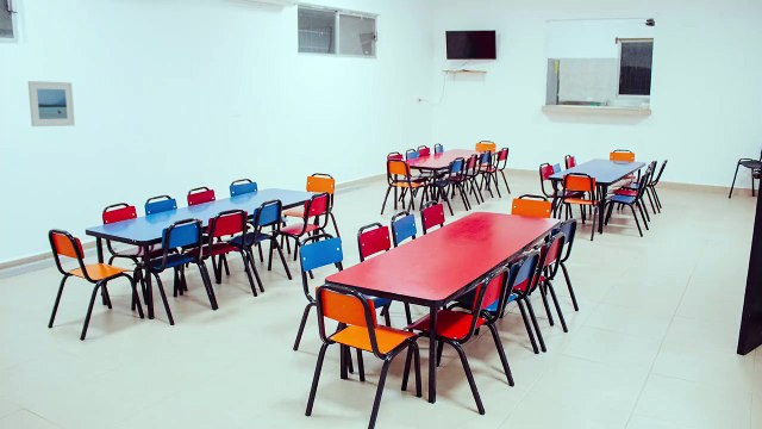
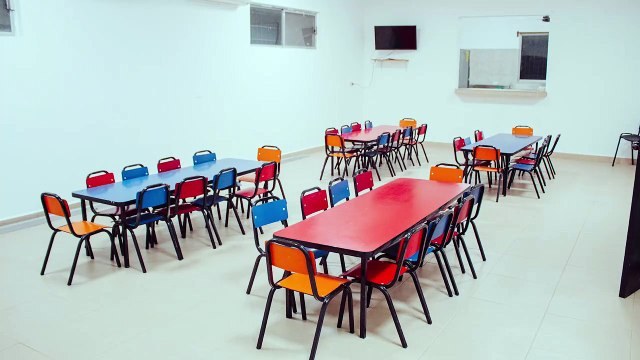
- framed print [27,80,76,128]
